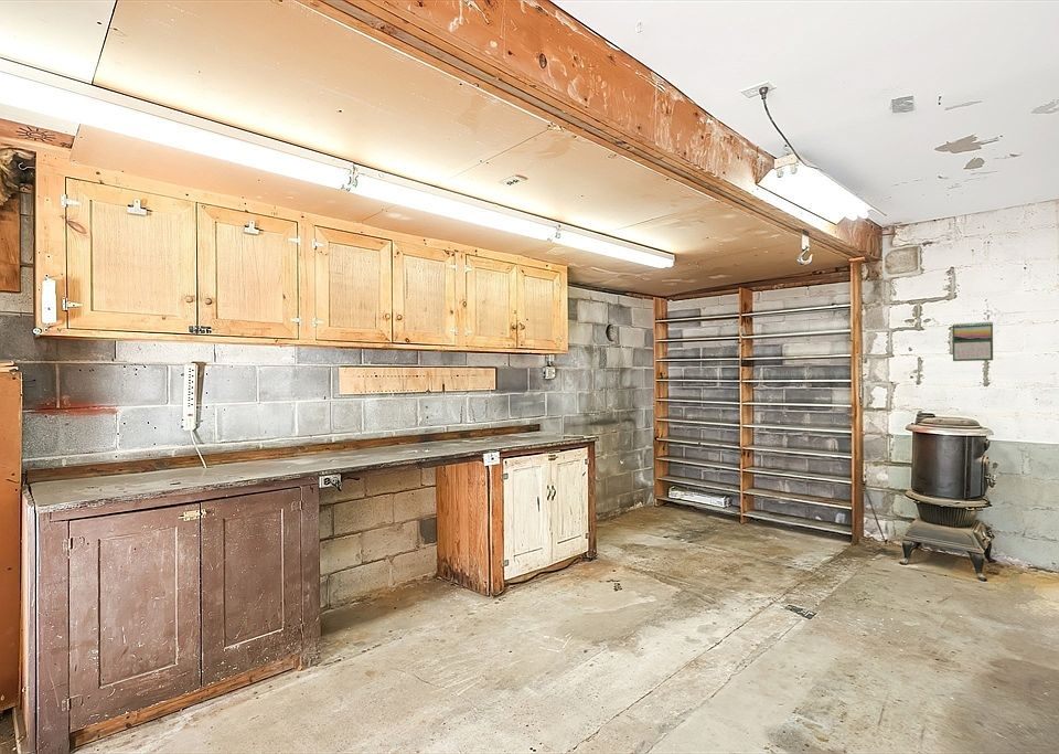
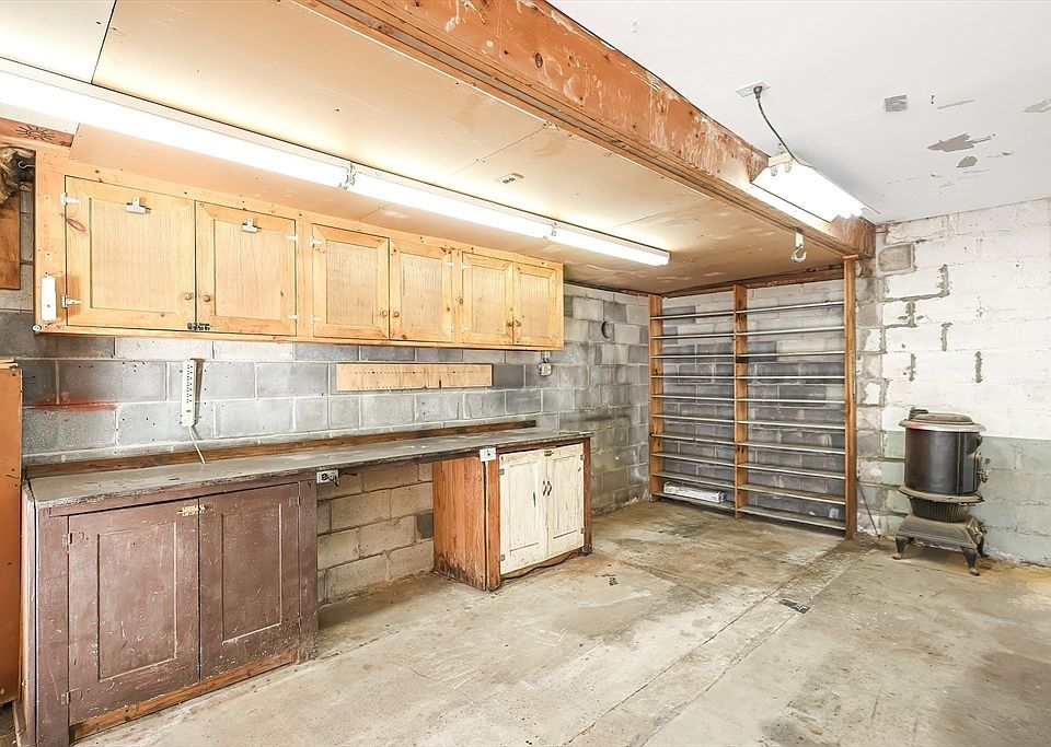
- calendar [952,320,994,362]
